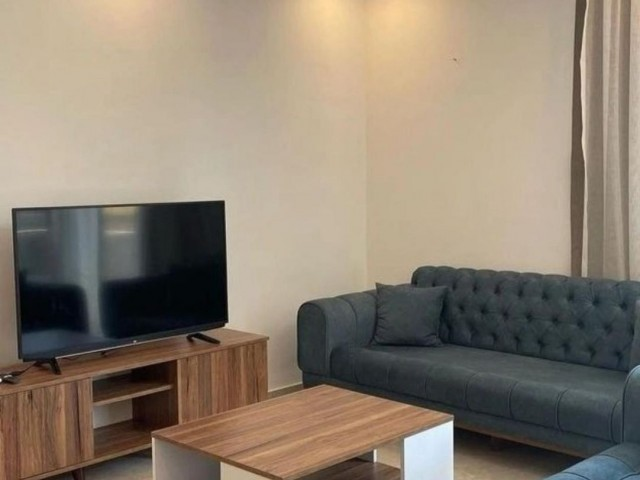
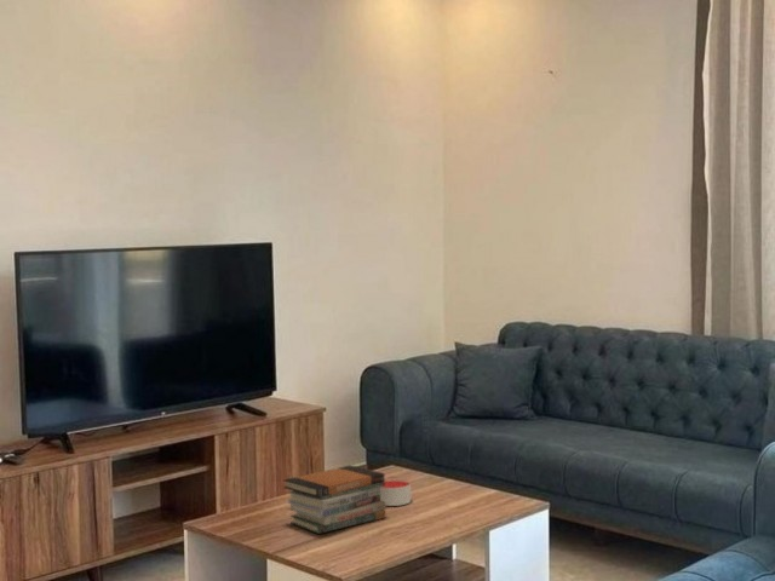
+ book stack [282,464,386,535]
+ candle [380,478,412,507]
